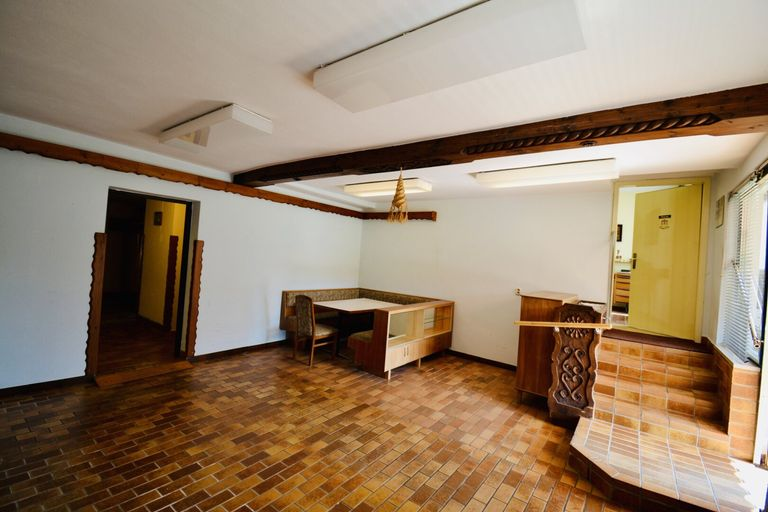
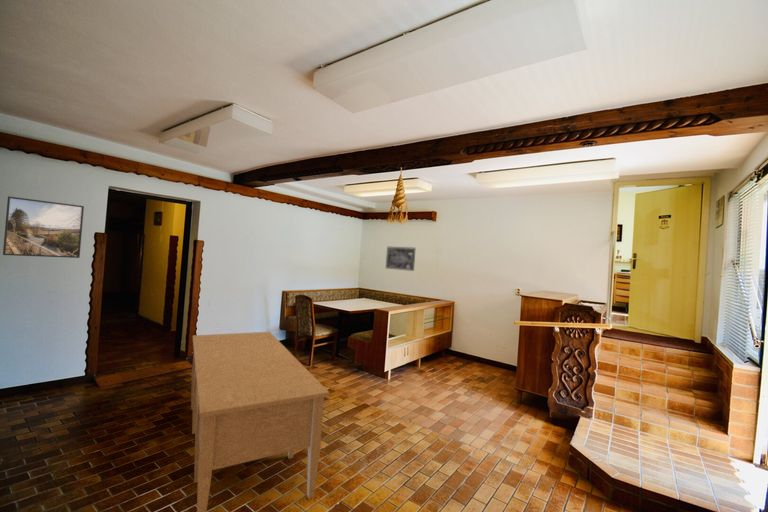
+ wall art [385,246,417,272]
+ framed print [2,196,85,259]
+ desk [190,331,330,512]
